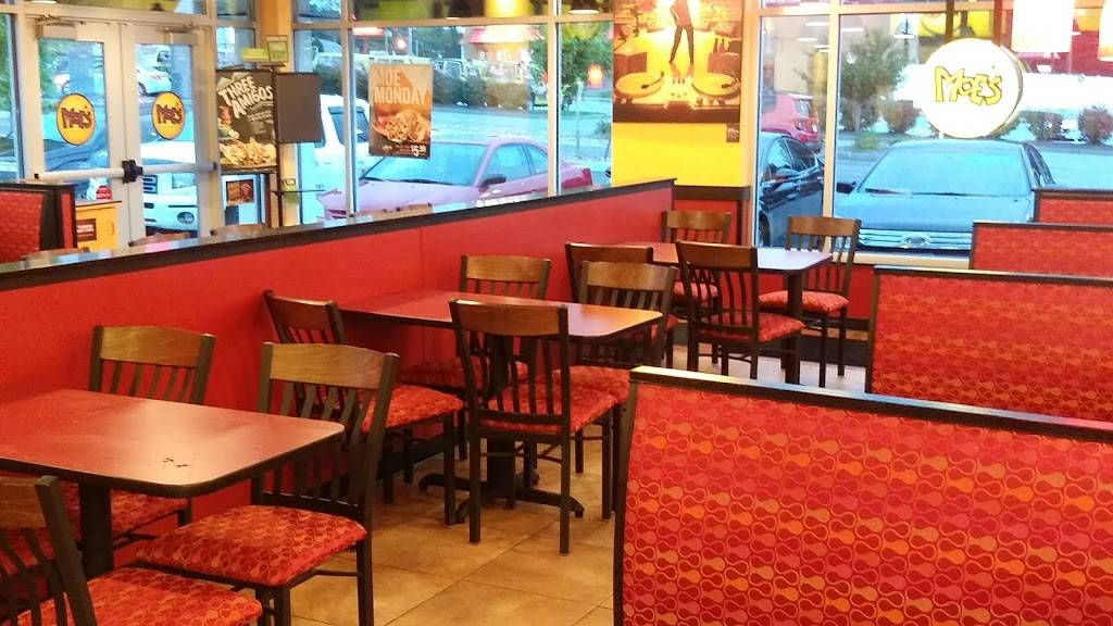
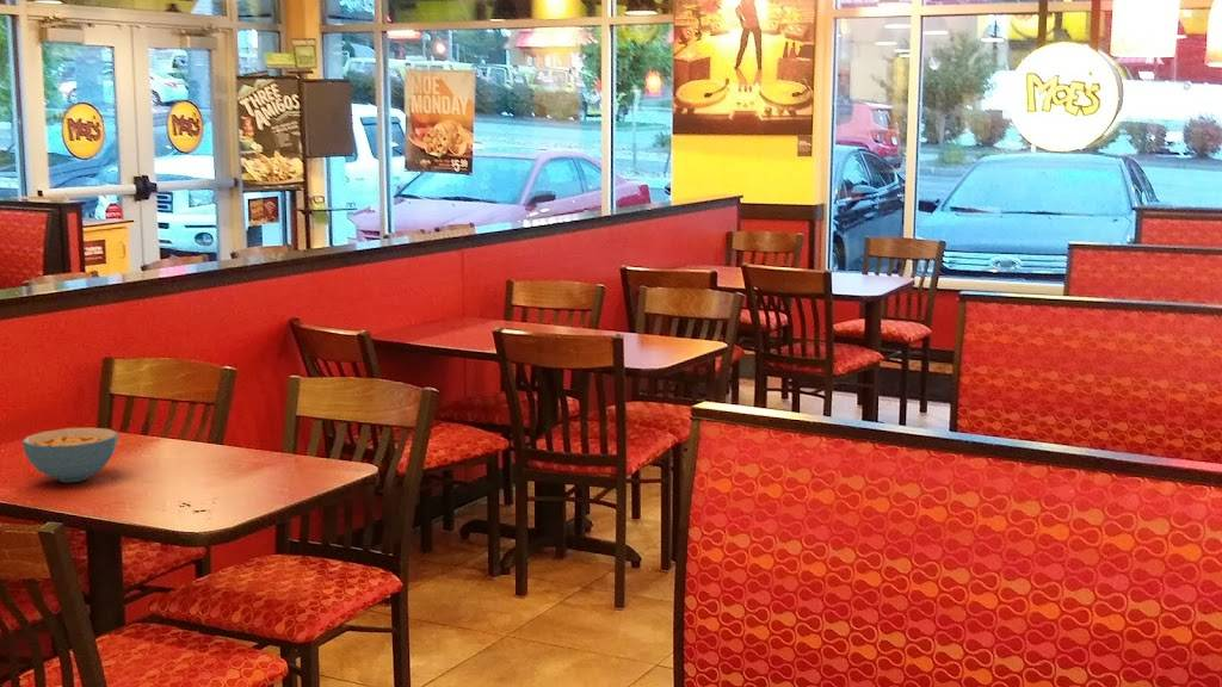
+ cereal bowl [21,427,119,483]
